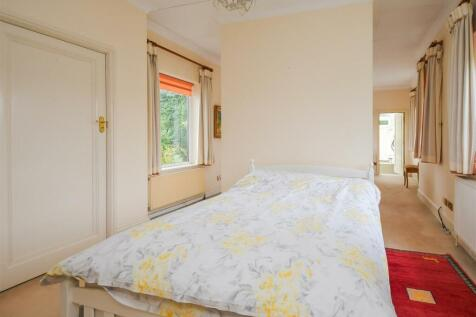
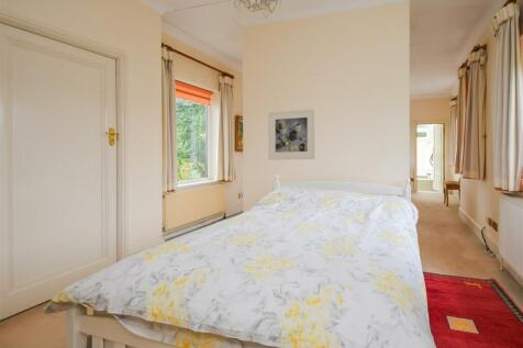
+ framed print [267,108,316,161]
